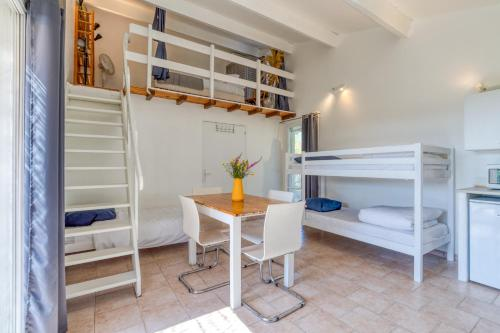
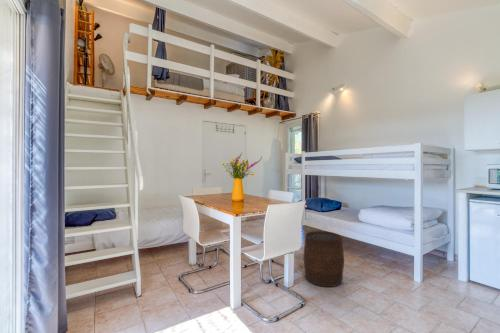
+ stool [302,230,345,288]
